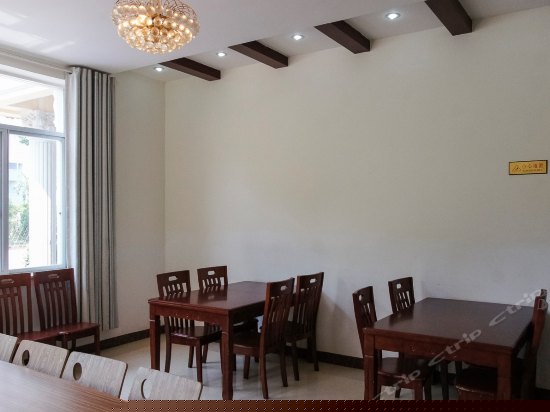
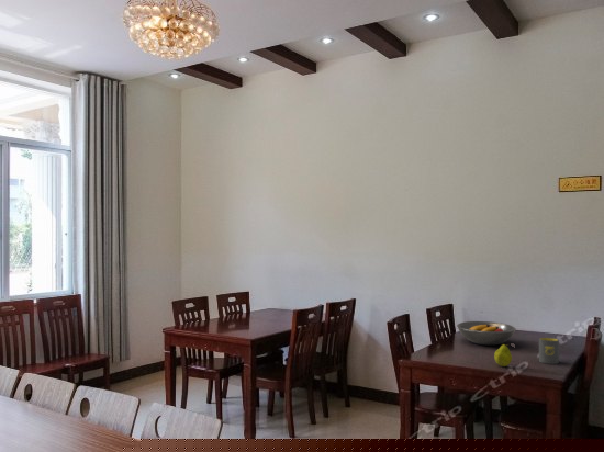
+ fruit bowl [456,320,517,347]
+ mug [538,336,560,365]
+ fruit [493,343,513,368]
